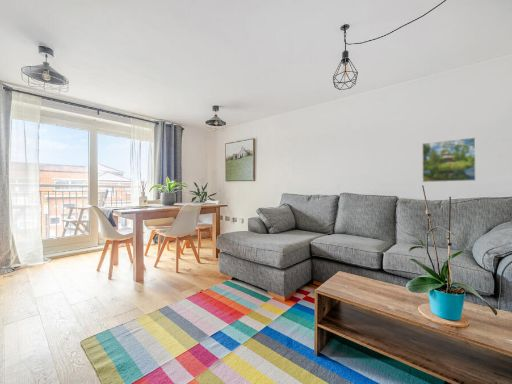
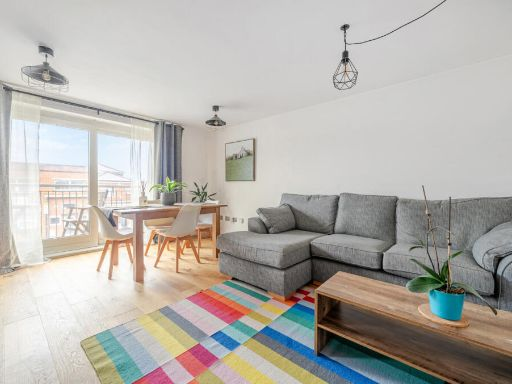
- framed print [421,136,477,183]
